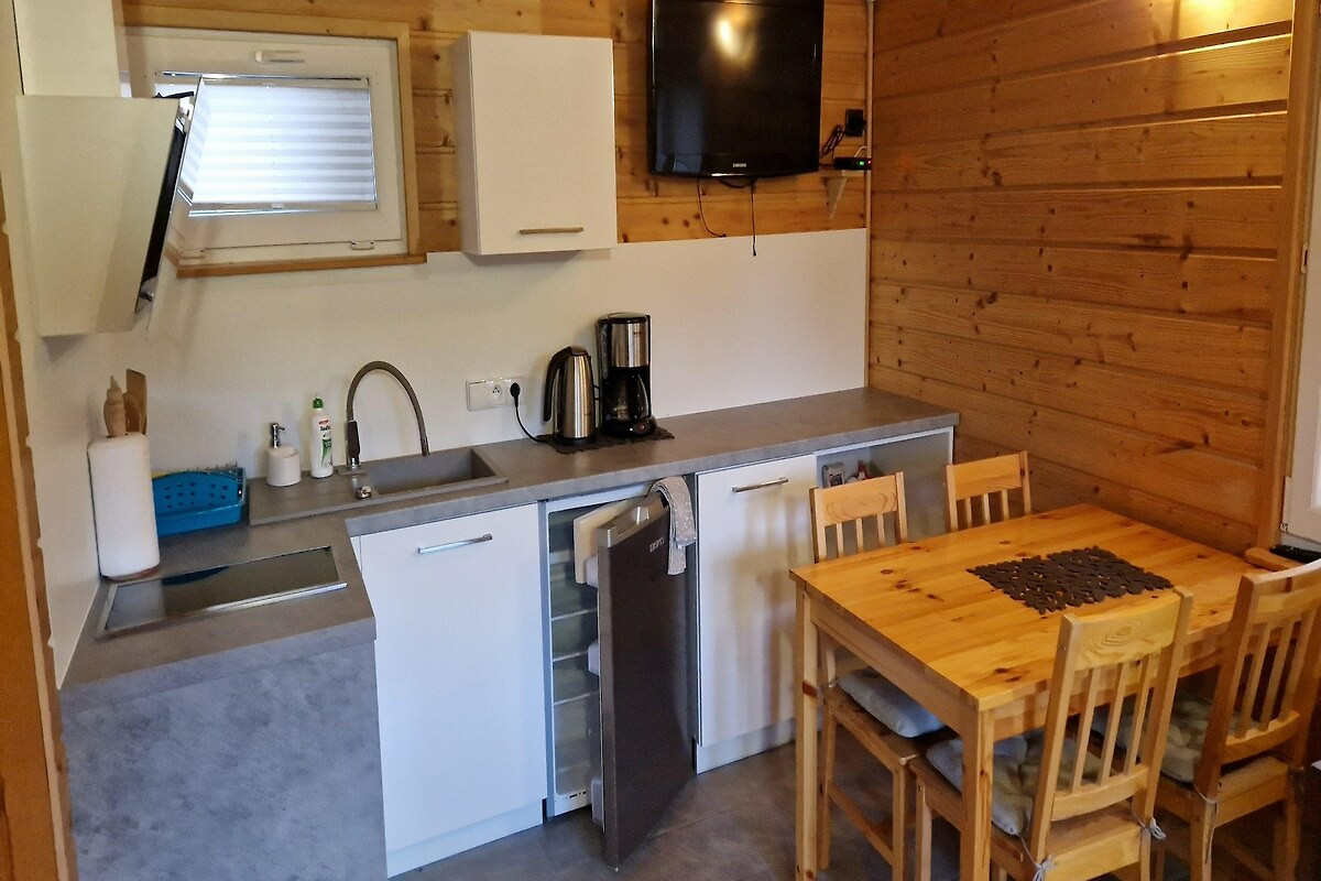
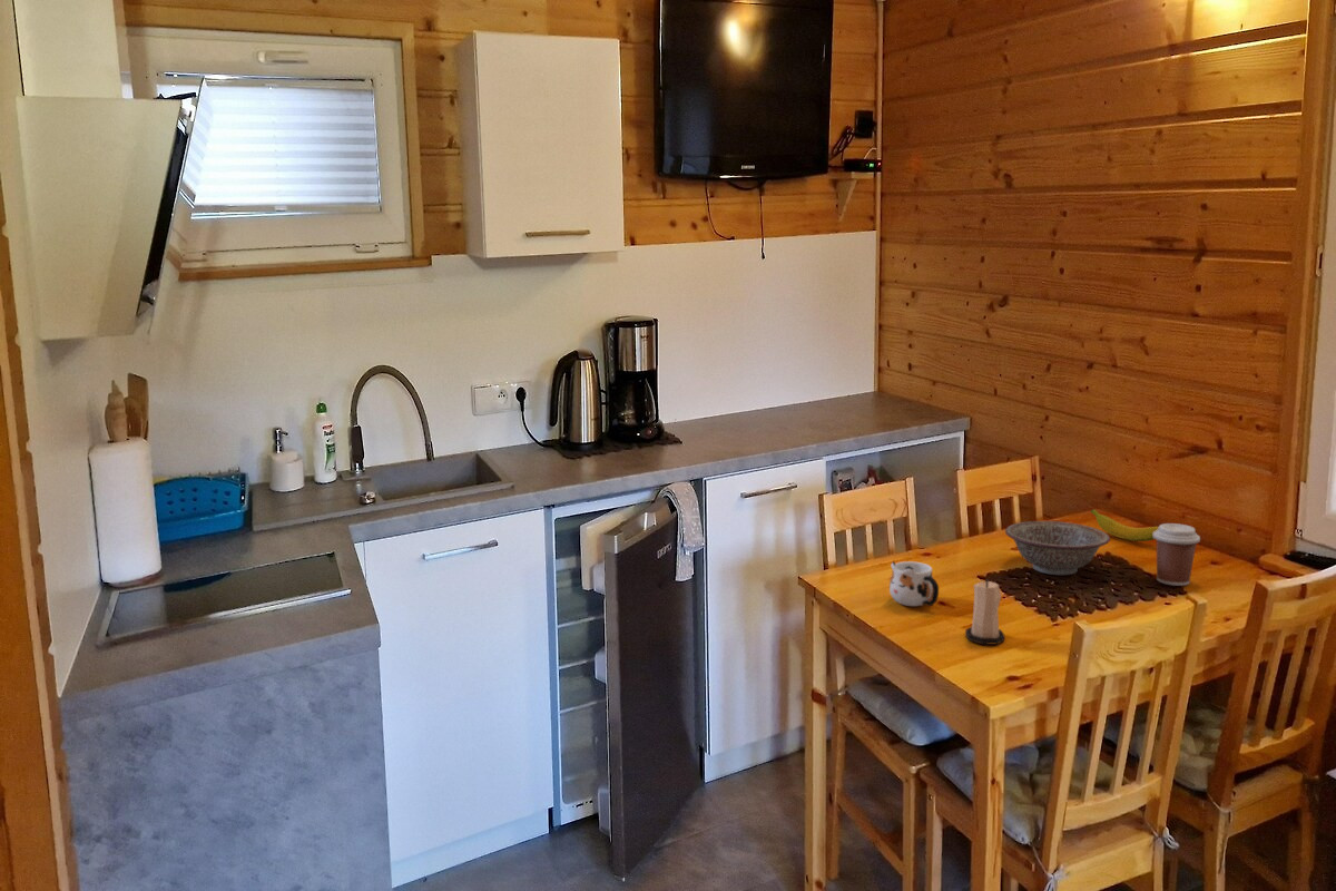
+ mug [888,559,940,607]
+ coffee cup [1153,522,1201,587]
+ candle [964,578,1005,645]
+ banana [1090,508,1159,542]
+ decorative bowl [1004,520,1111,576]
